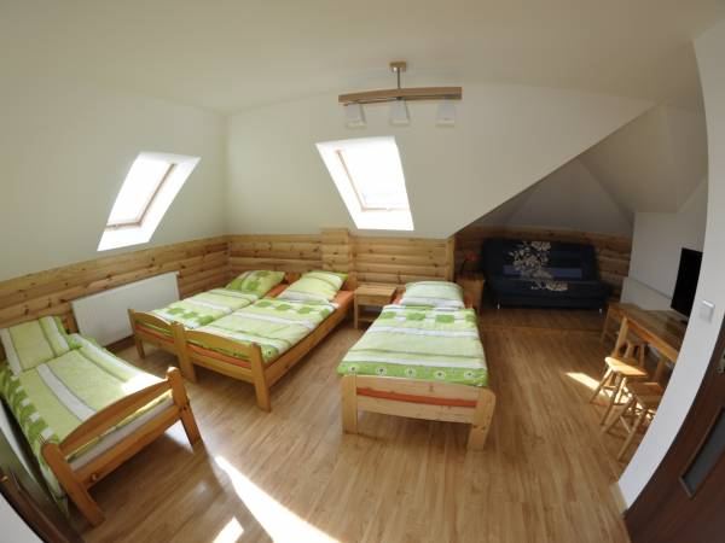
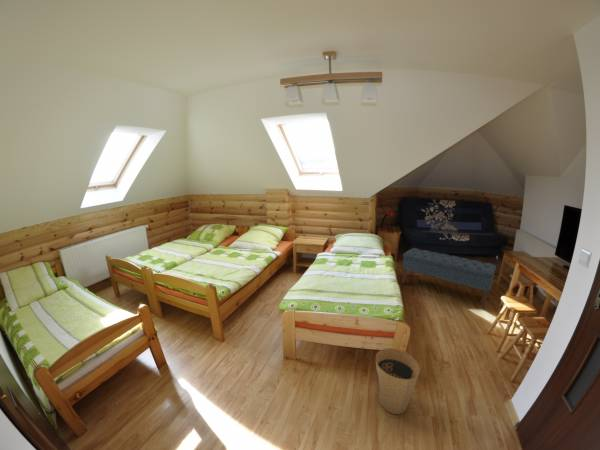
+ bench [401,247,497,310]
+ trash can [375,347,421,415]
